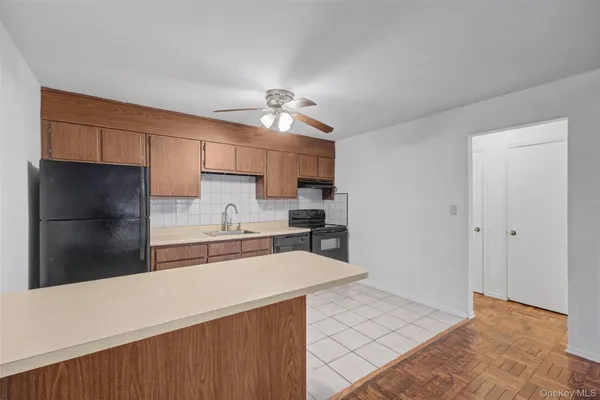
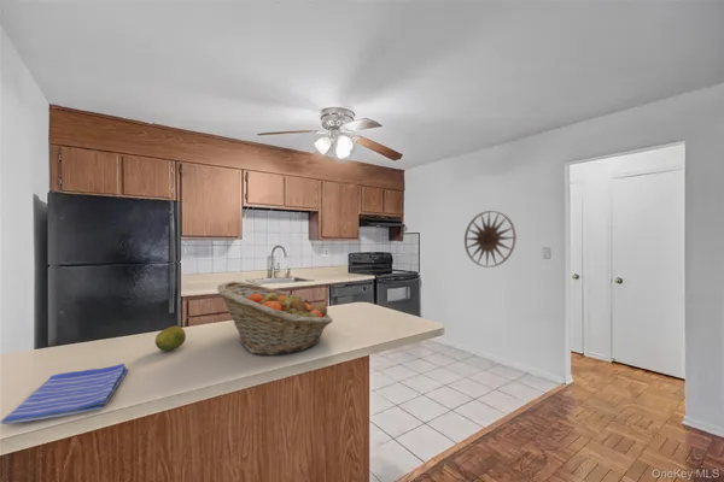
+ fruit [154,325,187,353]
+ wall art [463,210,518,269]
+ fruit basket [216,281,334,357]
+ dish towel [0,363,129,425]
